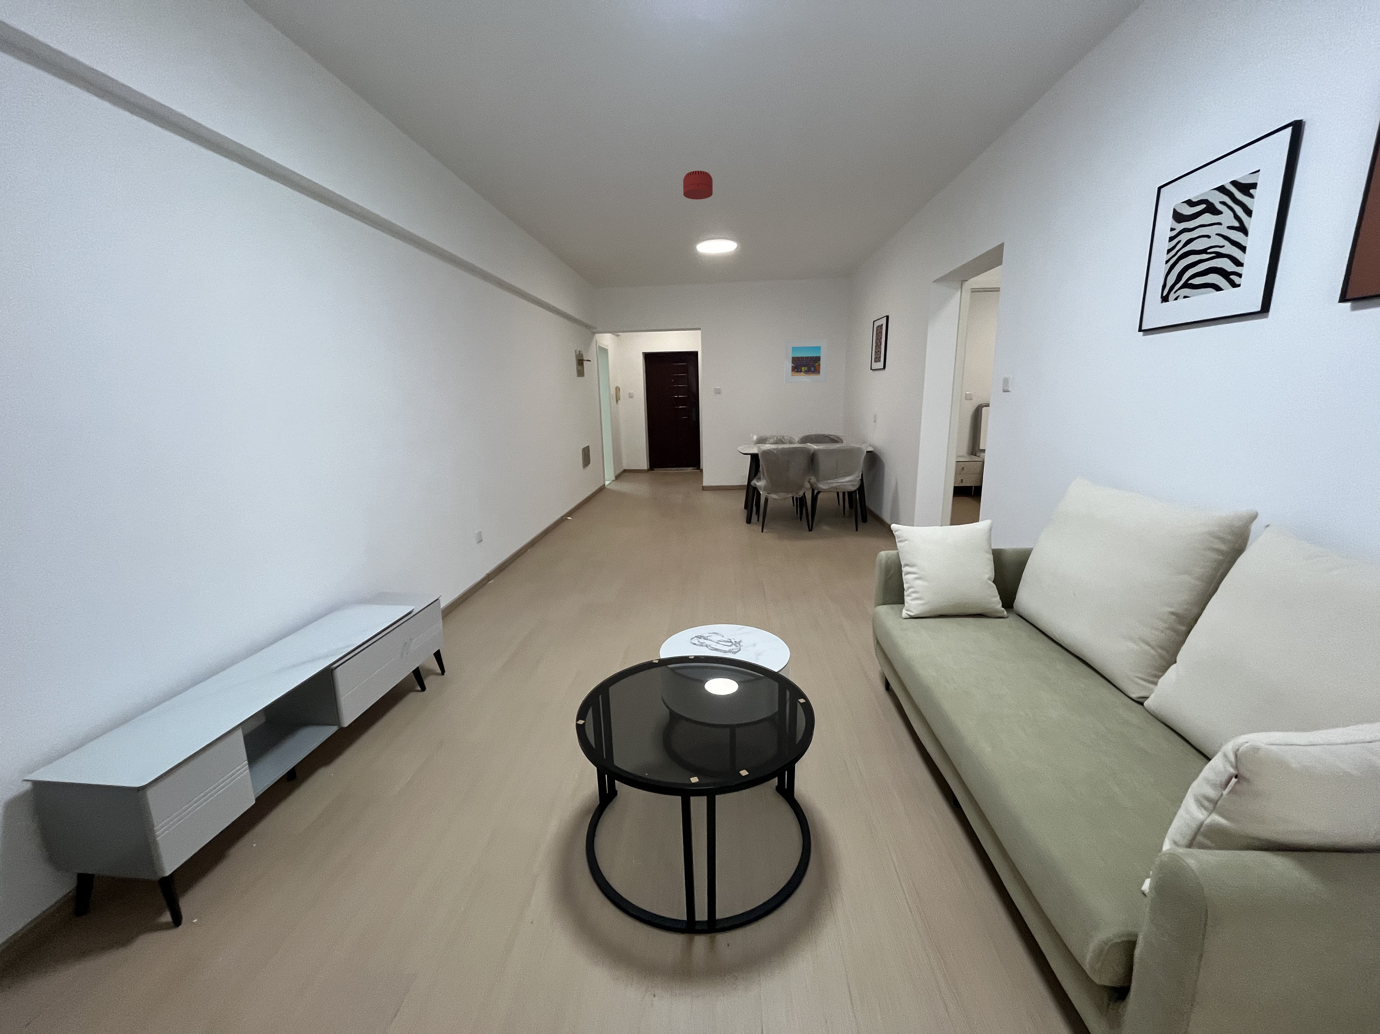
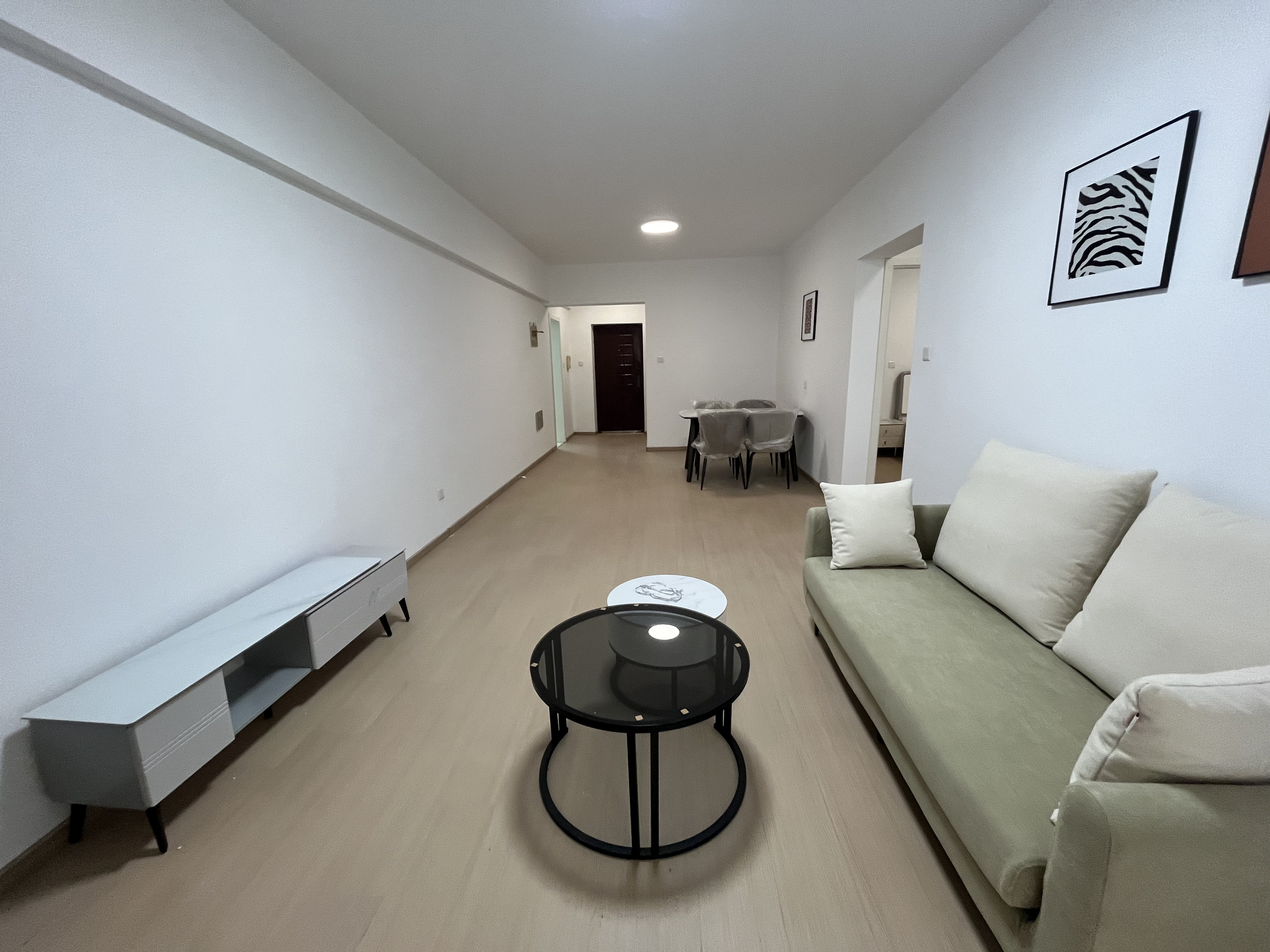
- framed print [785,339,828,383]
- smoke detector [682,171,713,200]
